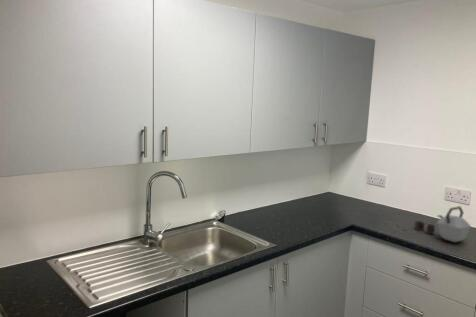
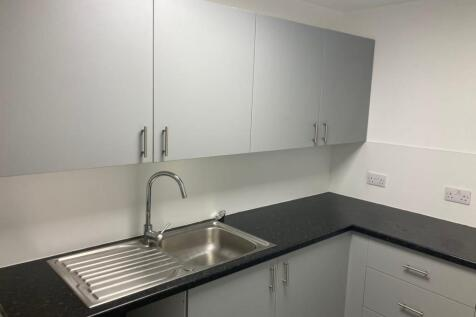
- kettle [414,205,472,243]
